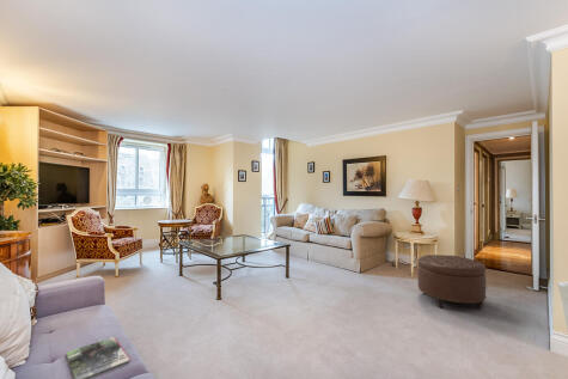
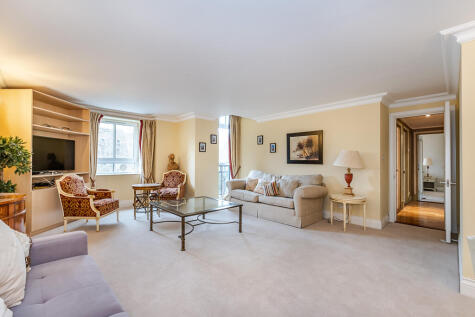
- magazine [66,336,132,379]
- ottoman [416,253,488,310]
